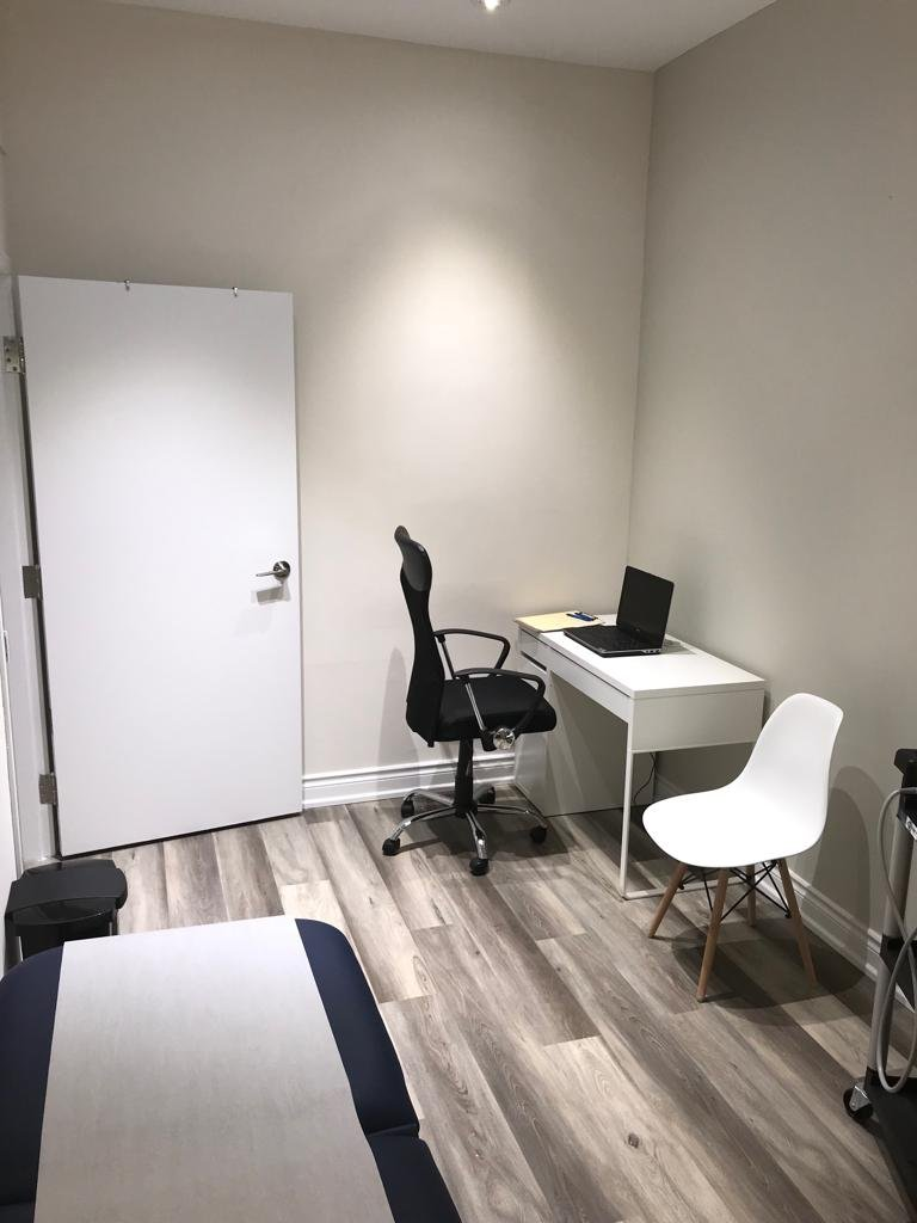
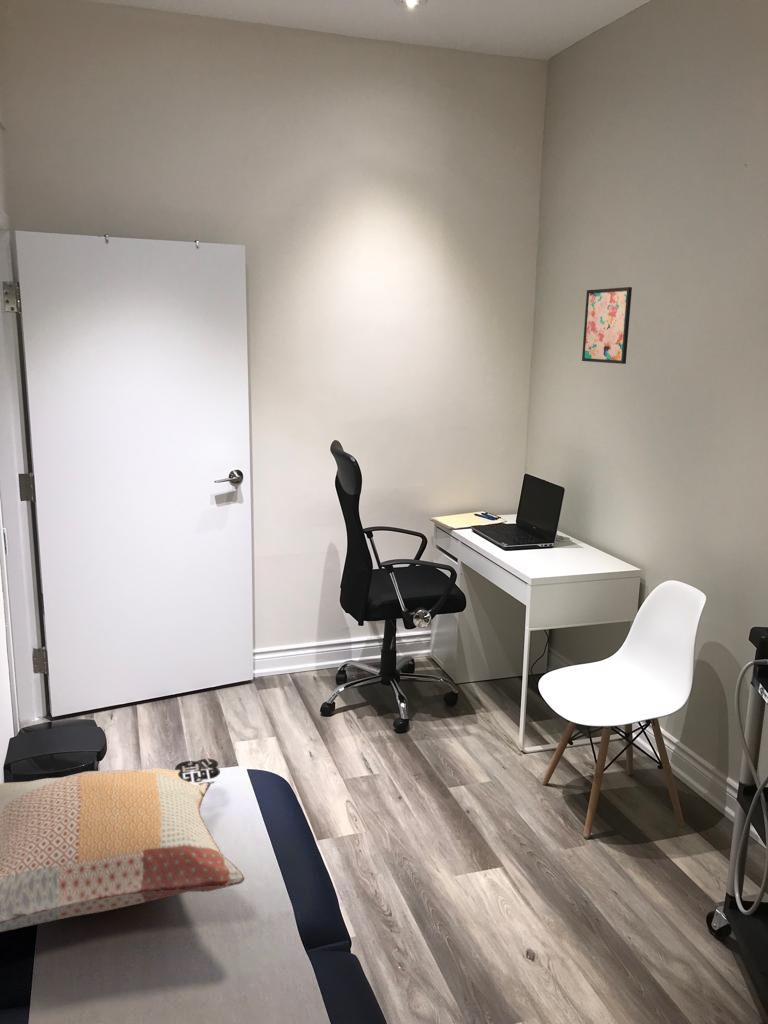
+ decorative pillow [0,757,246,933]
+ wall art [581,286,633,365]
